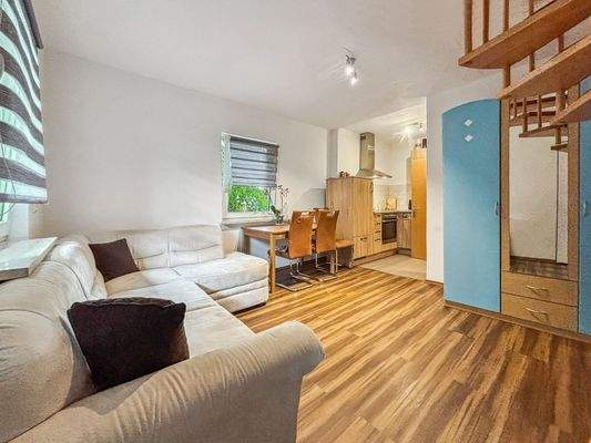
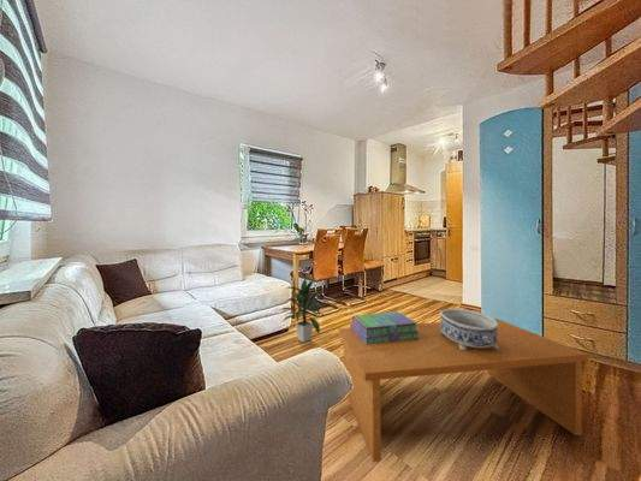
+ decorative bowl [439,308,499,350]
+ coffee table [337,317,589,463]
+ stack of books [349,310,420,344]
+ indoor plant [277,277,326,344]
